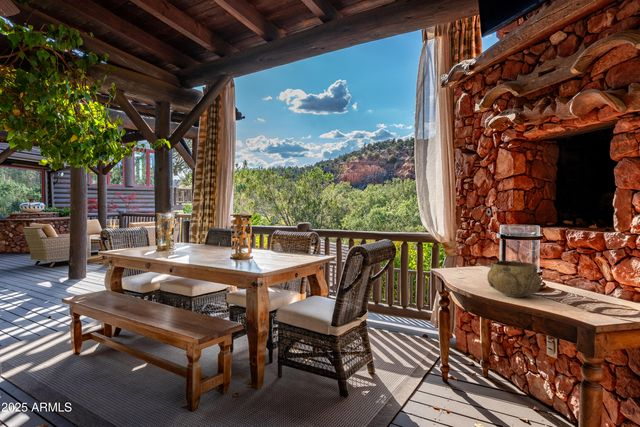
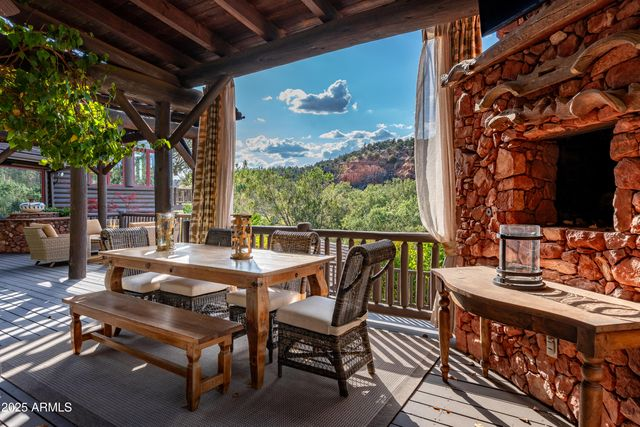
- decorative bowl [486,260,542,298]
